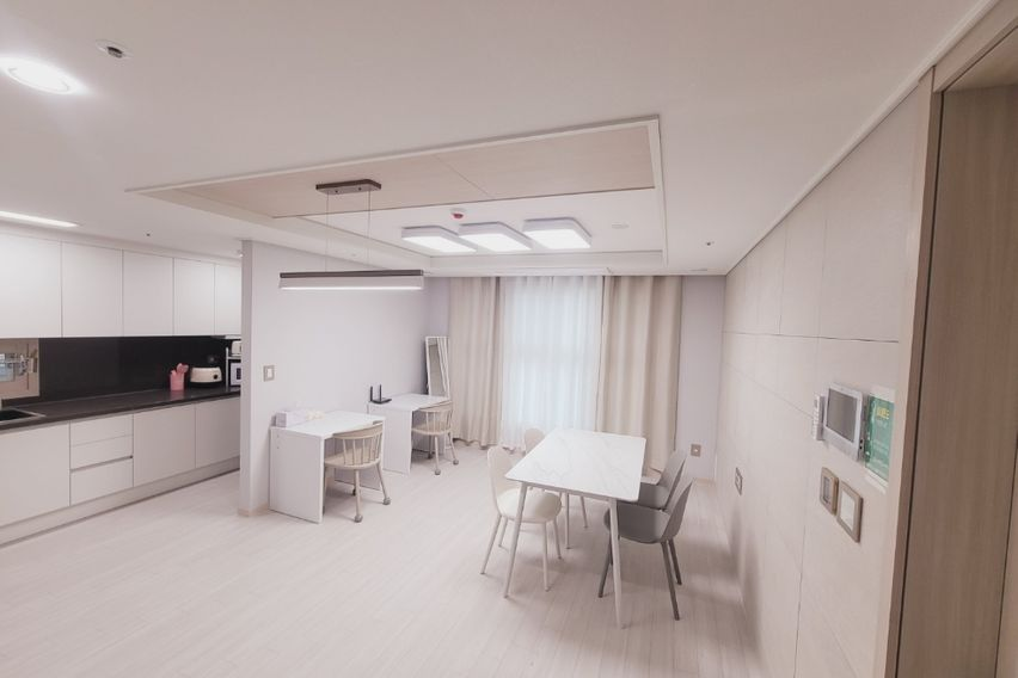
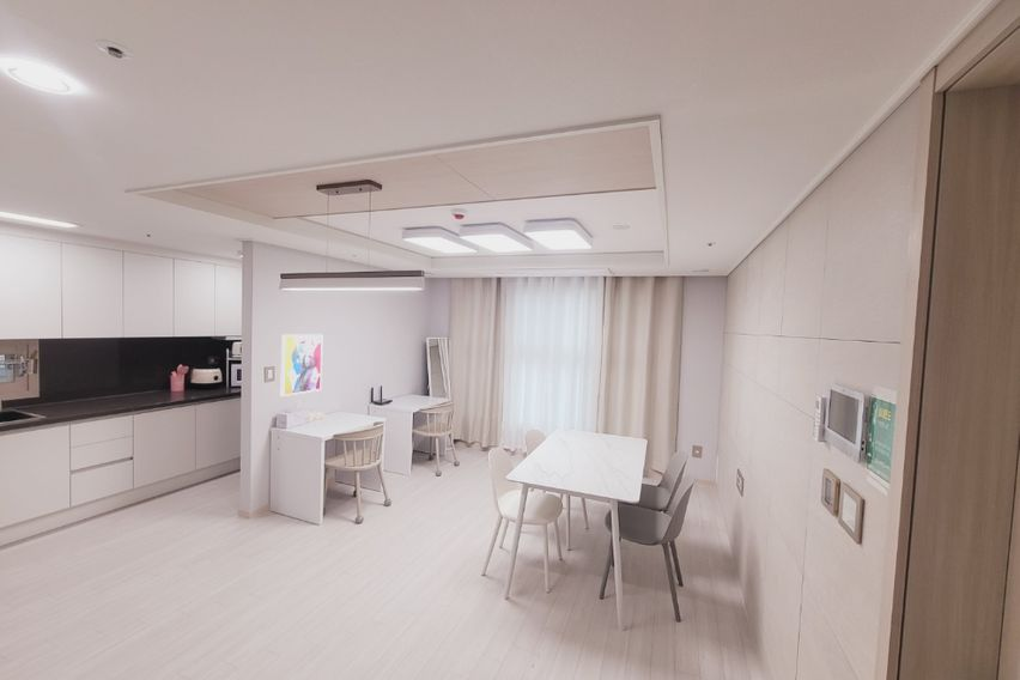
+ wall art [280,333,324,397]
